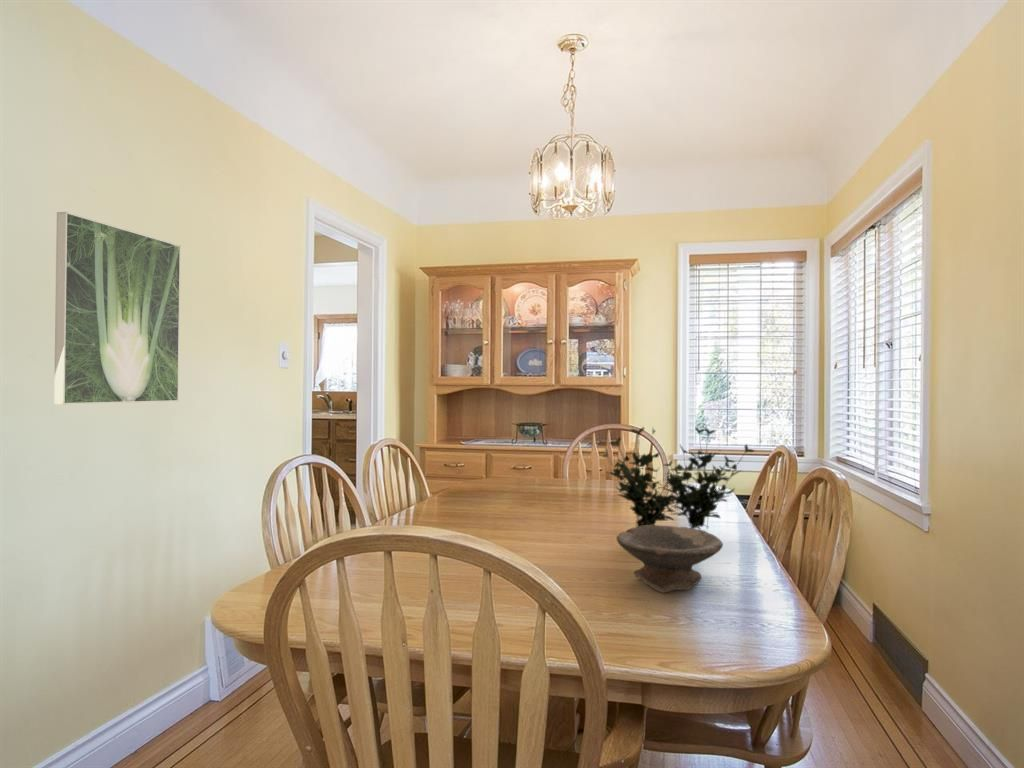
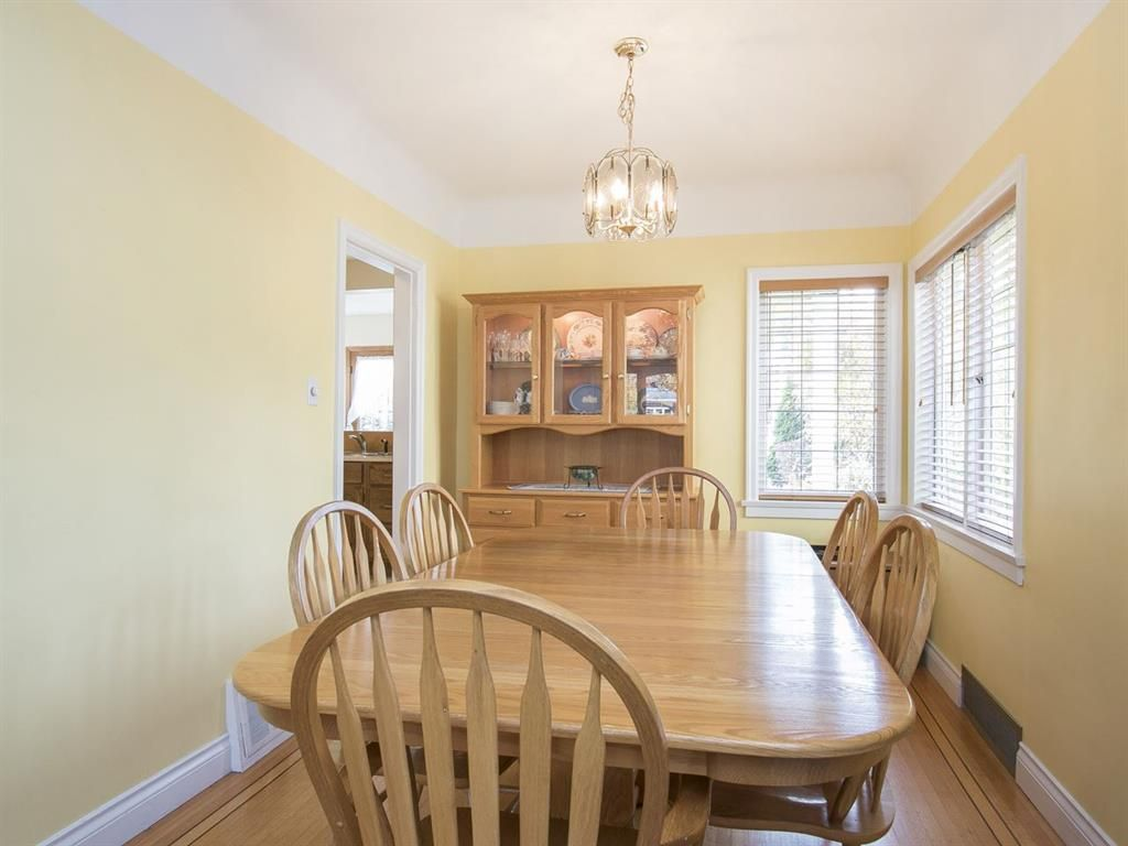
- plant [601,425,756,530]
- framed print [53,211,182,406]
- bowl [615,524,724,594]
